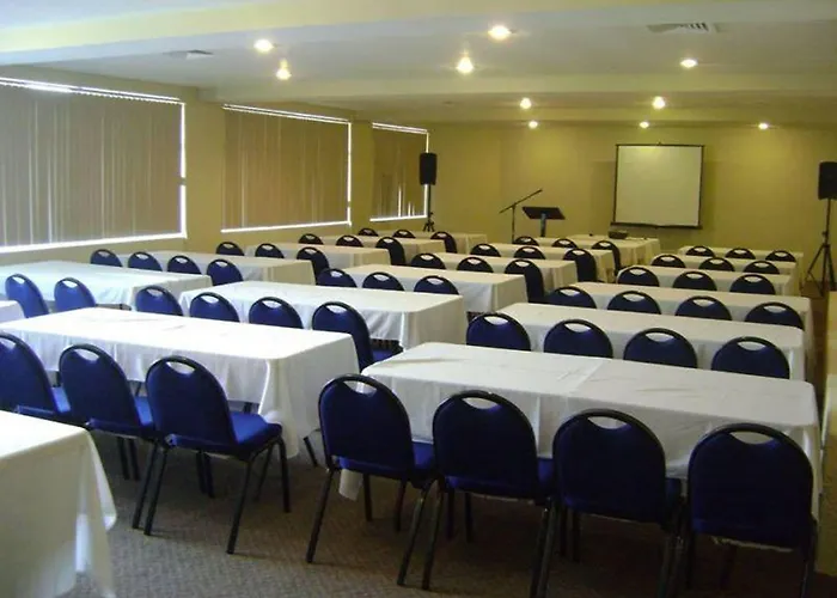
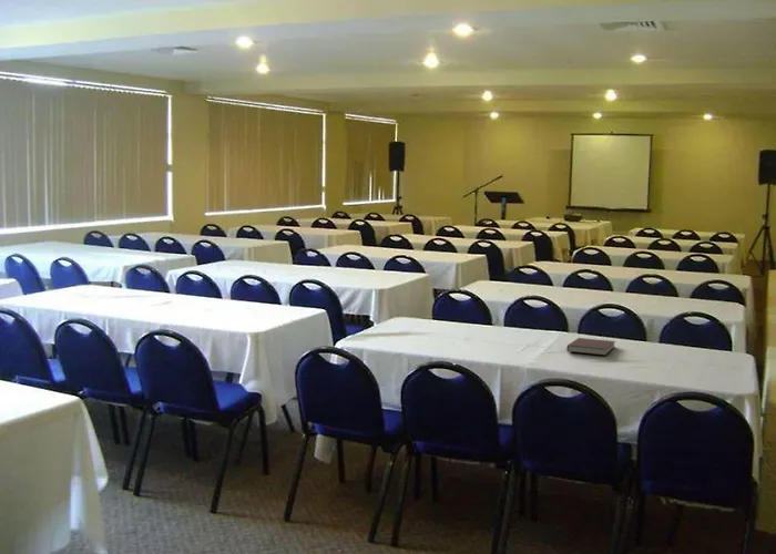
+ notebook [565,337,616,357]
